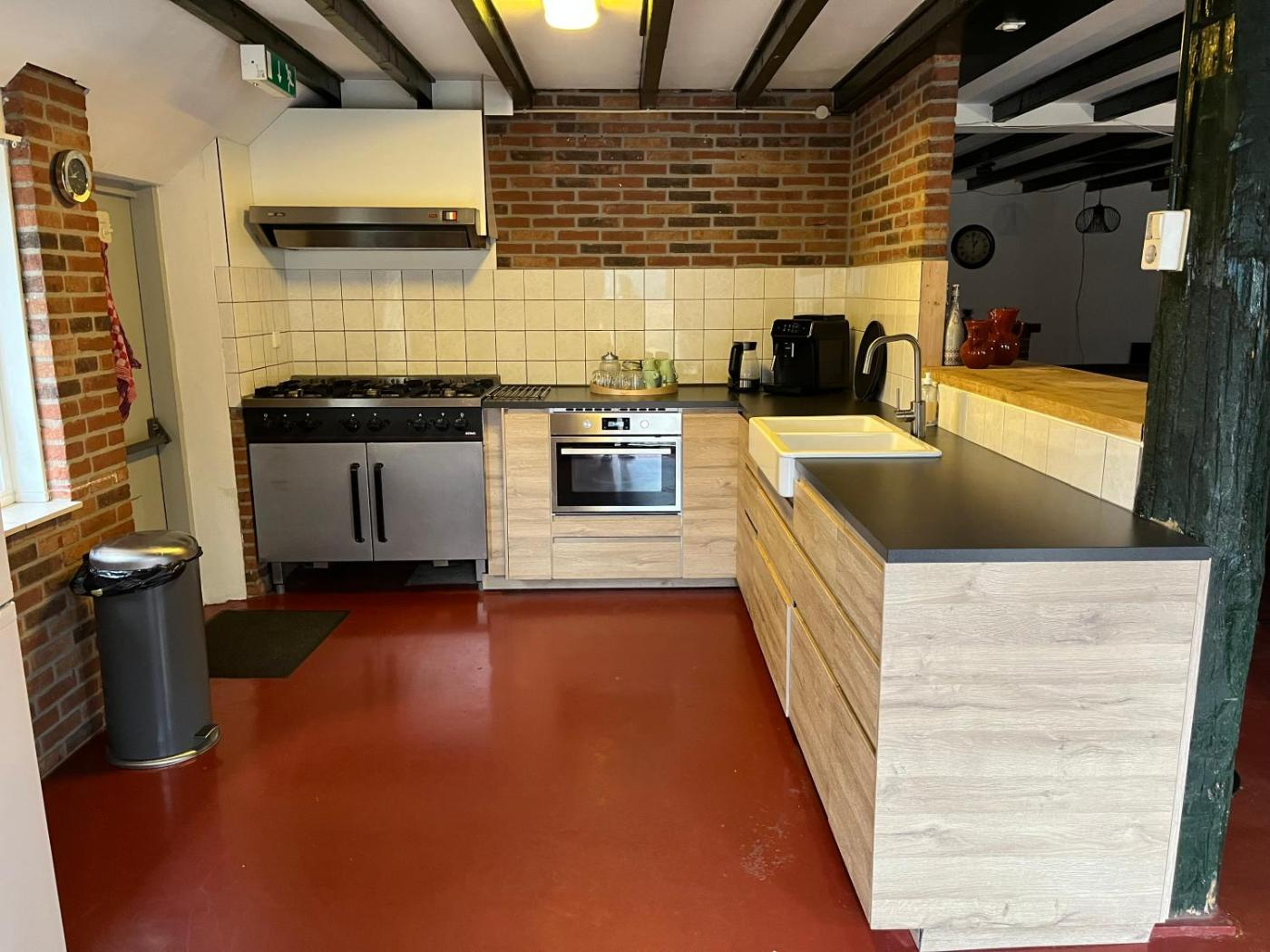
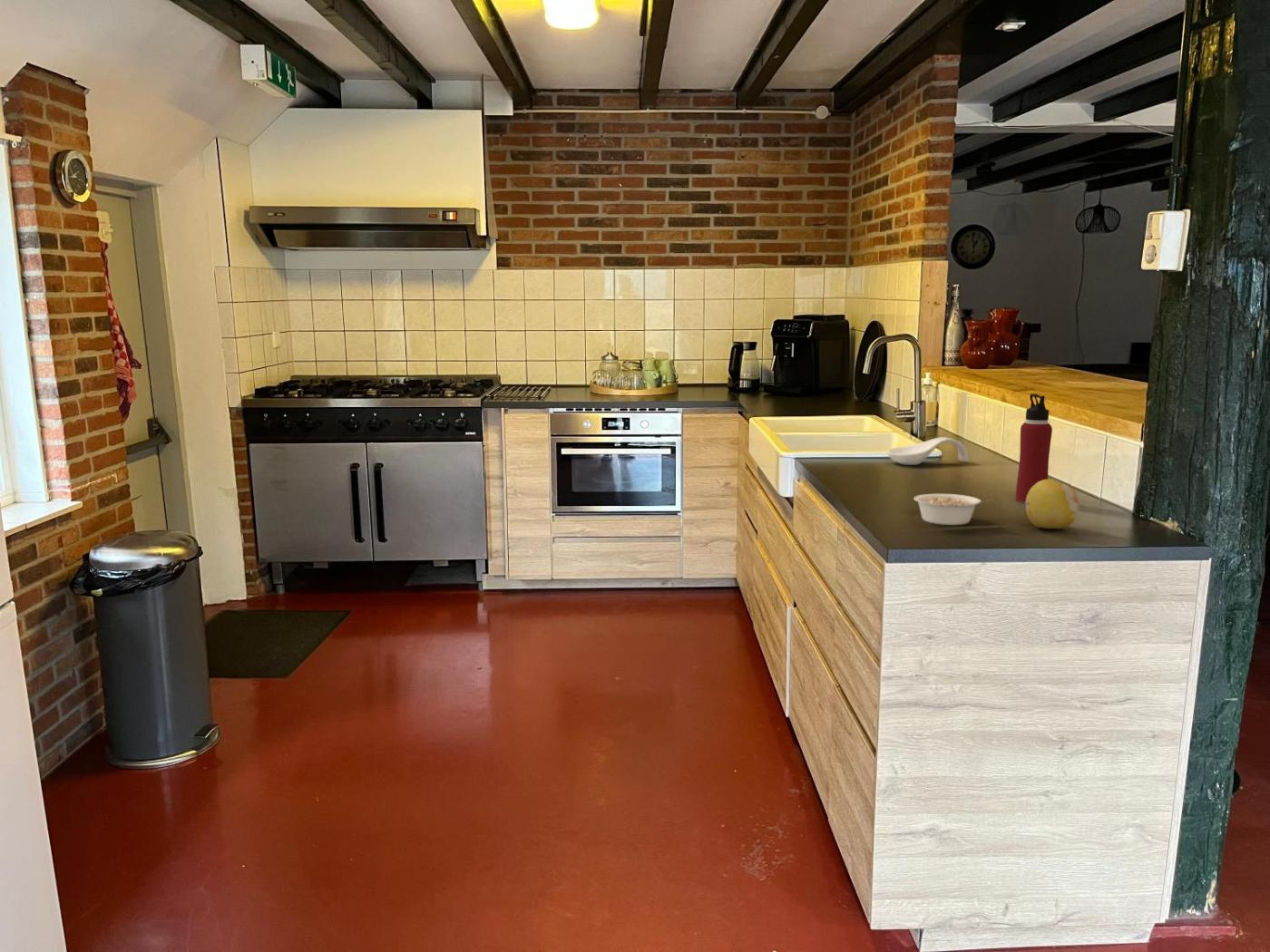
+ spoon rest [886,436,970,466]
+ fruit [1025,479,1080,529]
+ legume [913,493,995,526]
+ water bottle [1015,393,1053,504]
